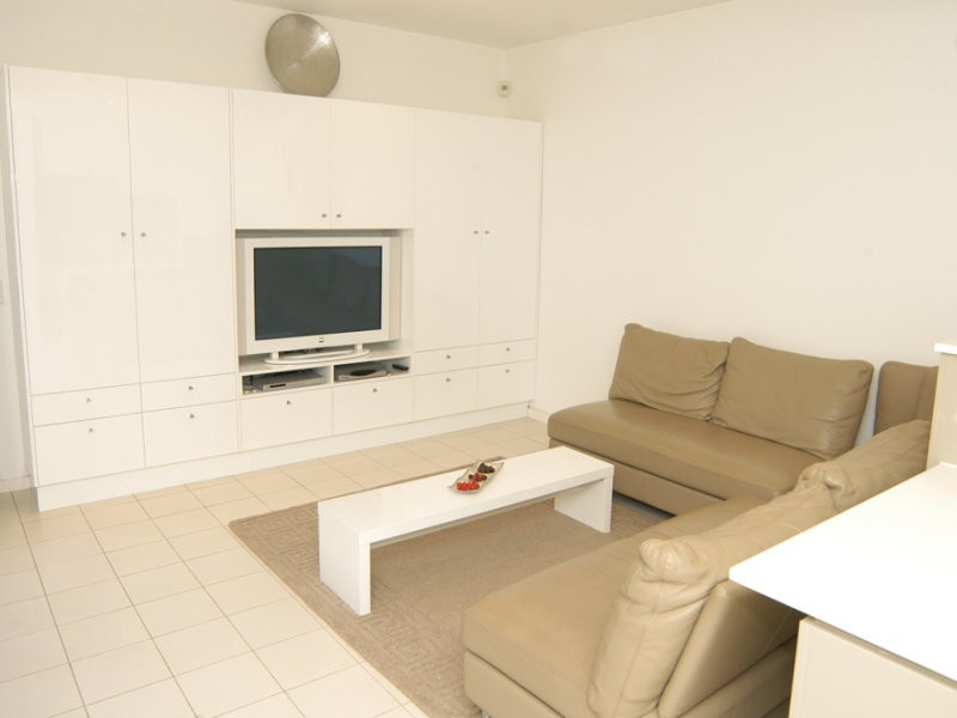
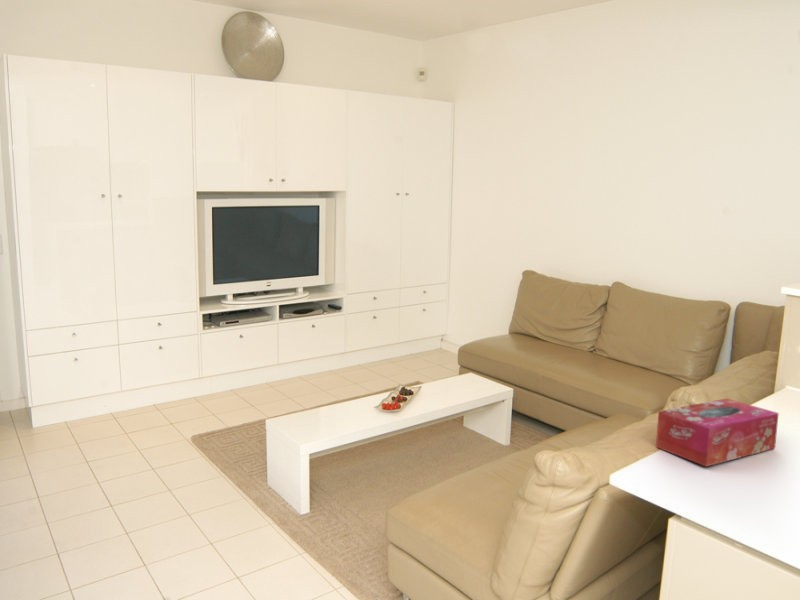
+ tissue box [655,397,780,467]
